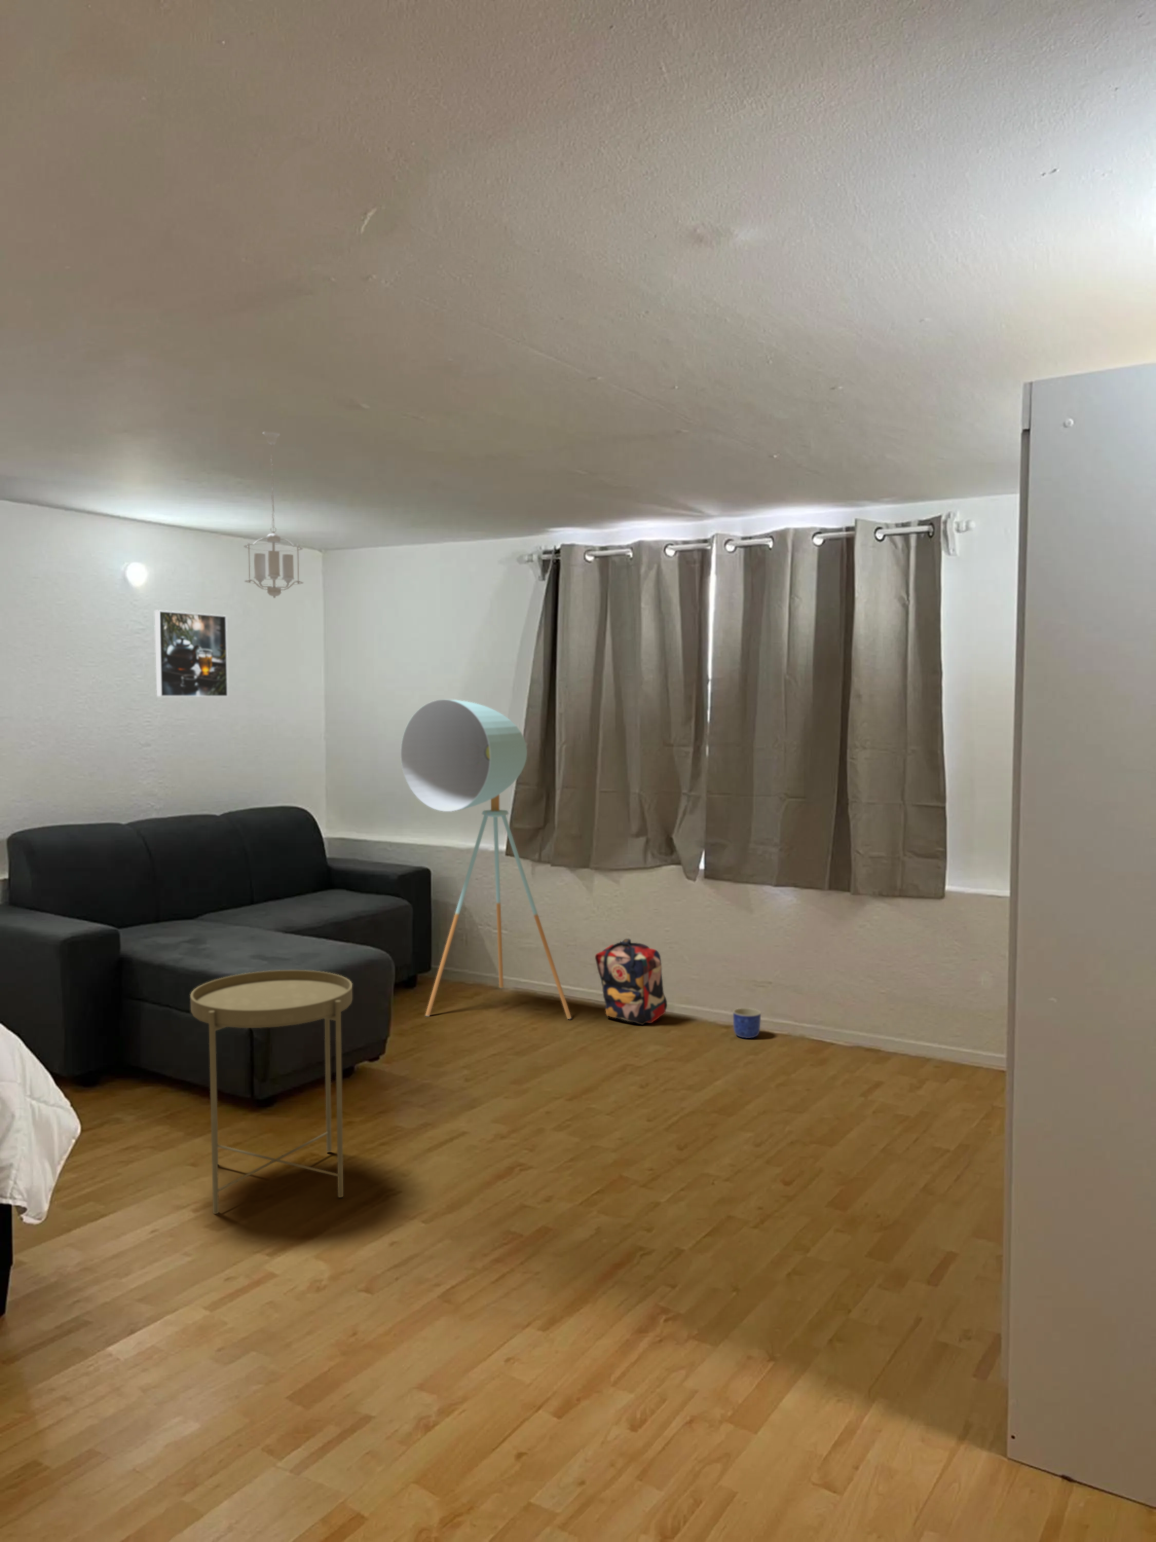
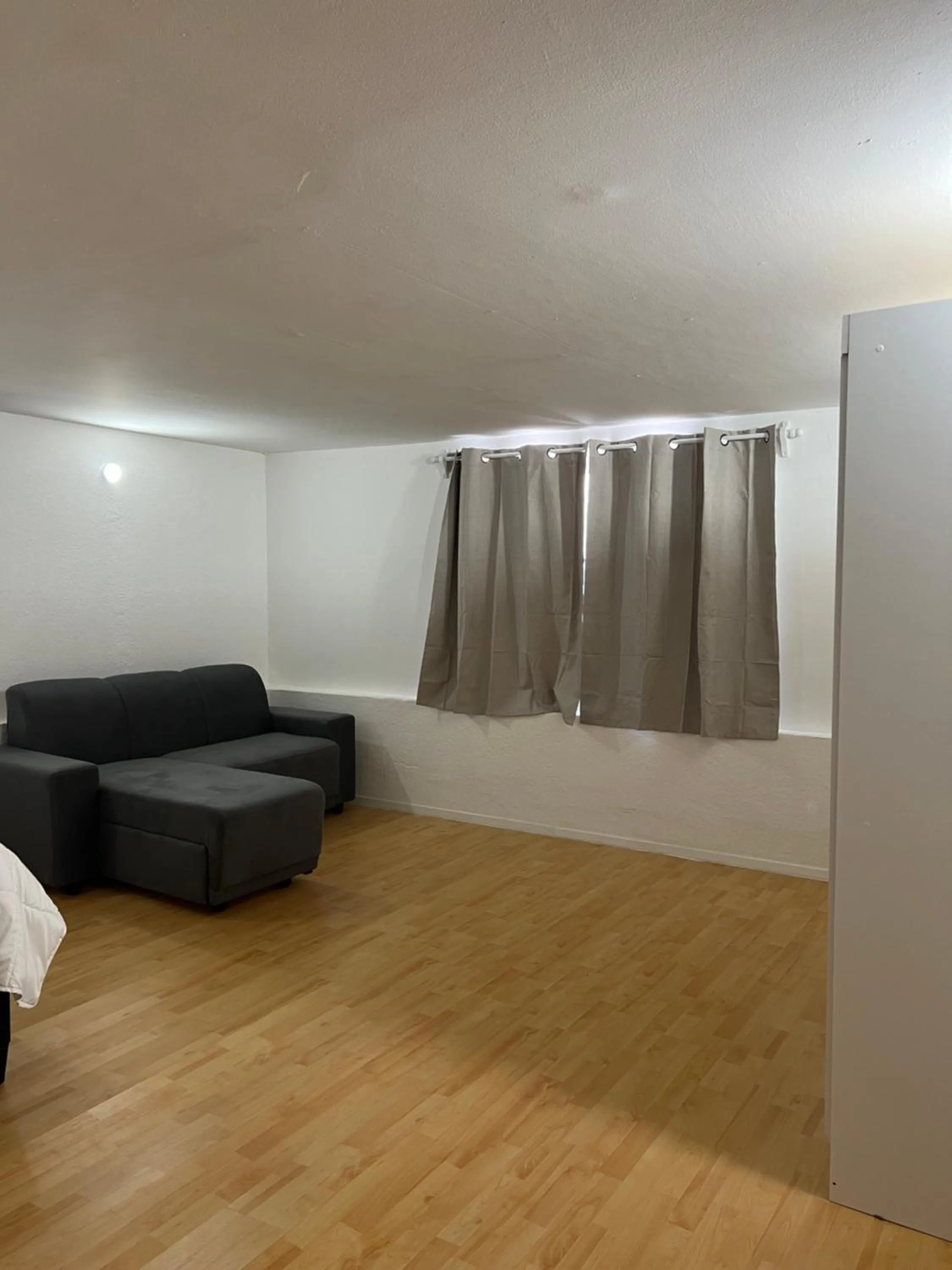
- pendant light [243,431,304,599]
- floor lamp [401,699,572,1020]
- planter [732,1008,761,1039]
- side table [189,969,353,1214]
- backpack [595,939,668,1026]
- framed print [154,610,228,697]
